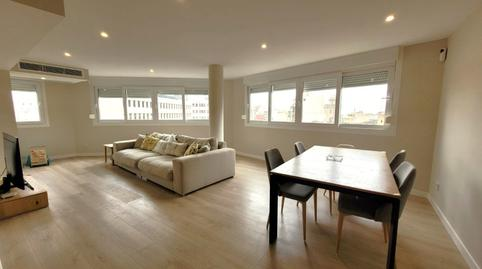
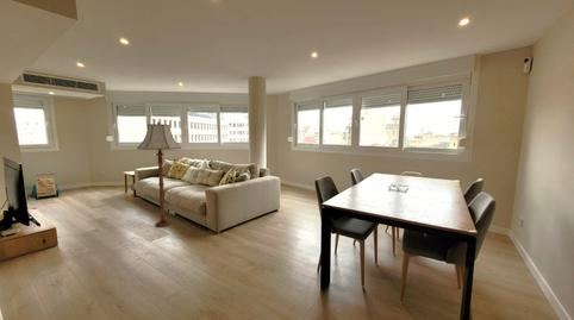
+ floor lamp [136,121,182,228]
